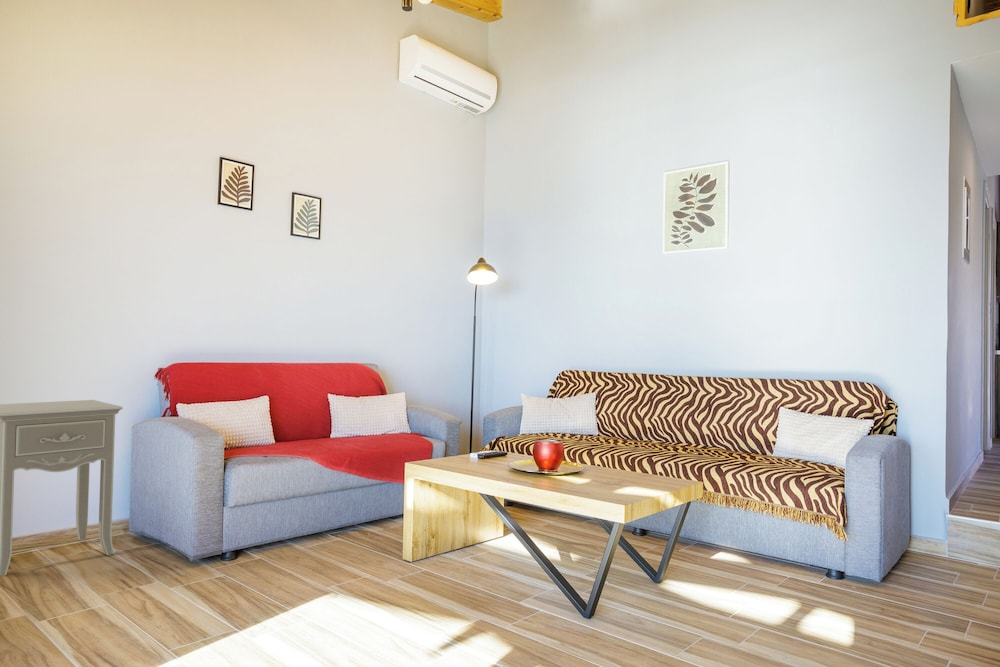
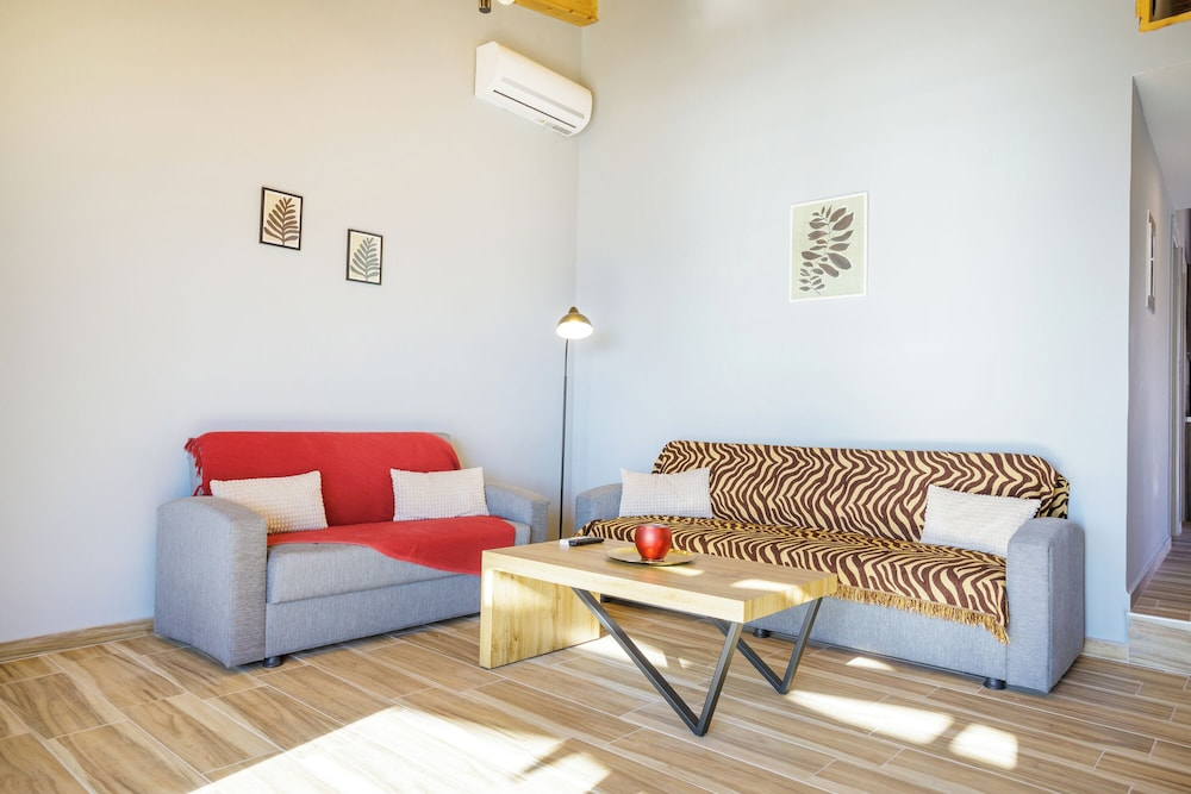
- nightstand [0,399,124,577]
